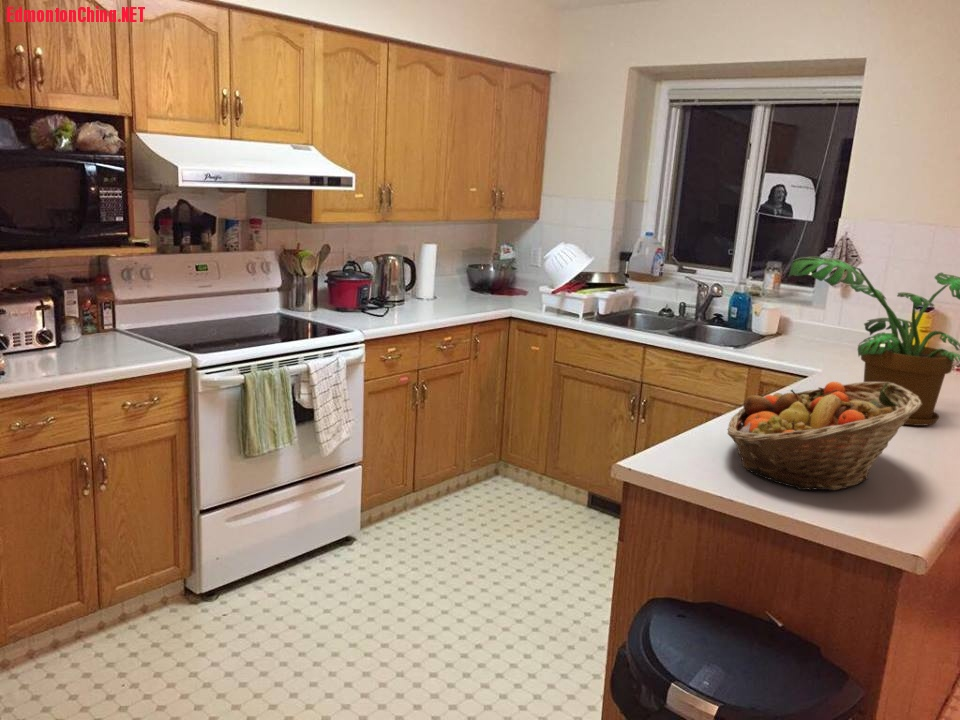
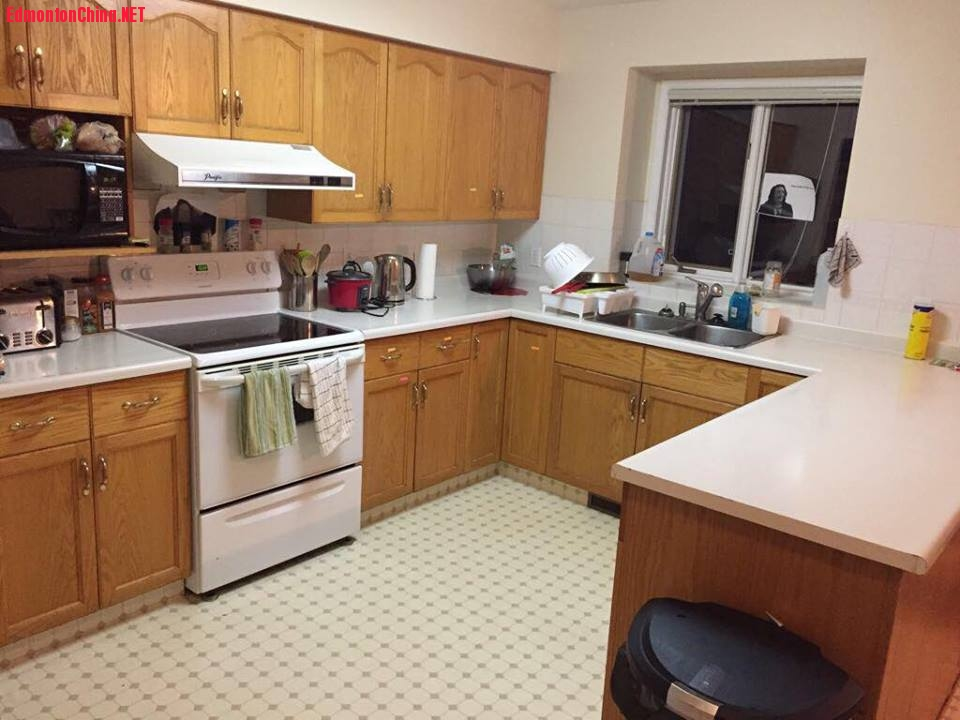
- potted plant [787,256,960,427]
- fruit basket [726,381,922,491]
